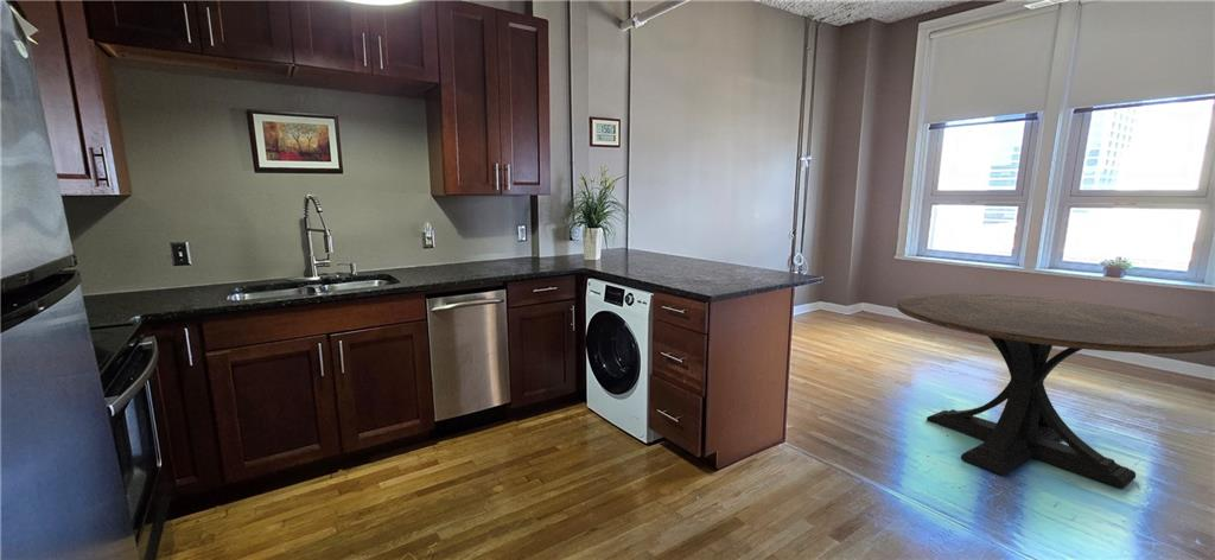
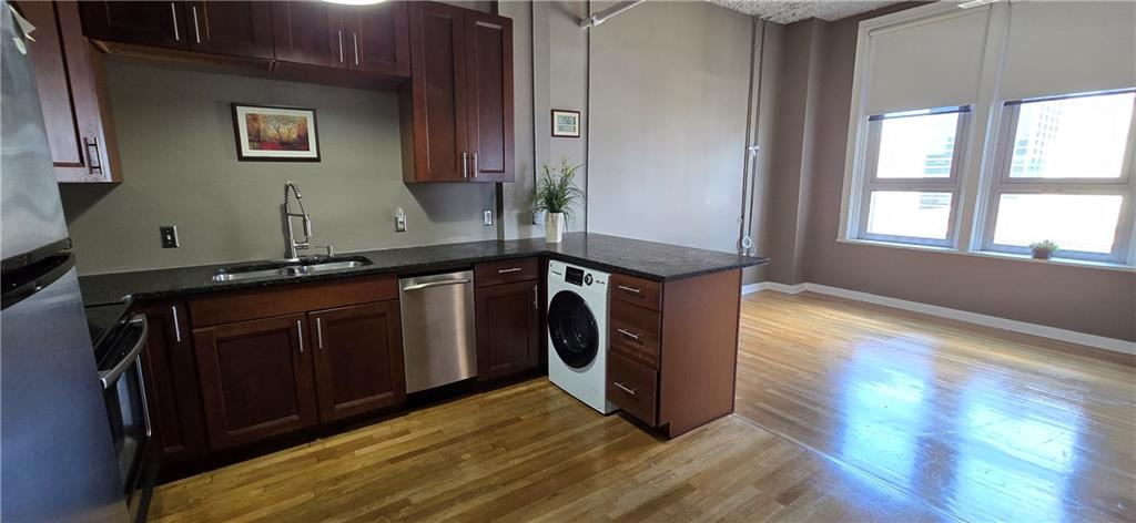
- round table [896,292,1215,490]
